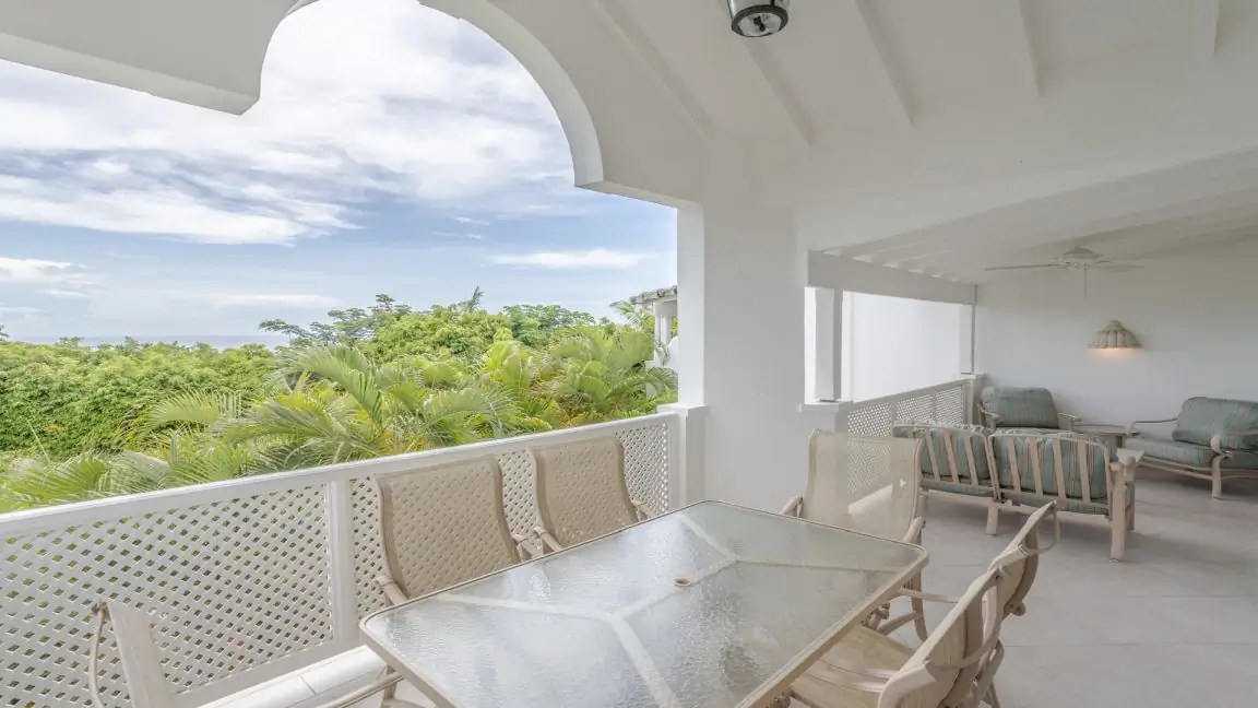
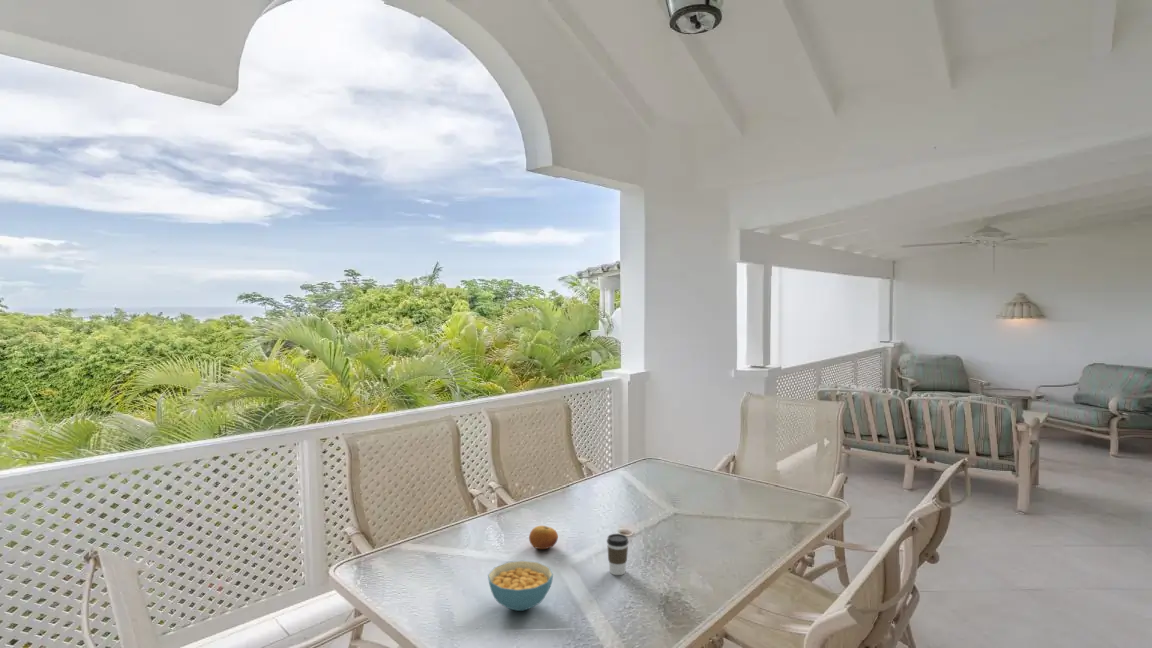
+ cereal bowl [487,560,554,612]
+ fruit [528,525,559,550]
+ coffee cup [606,533,630,576]
